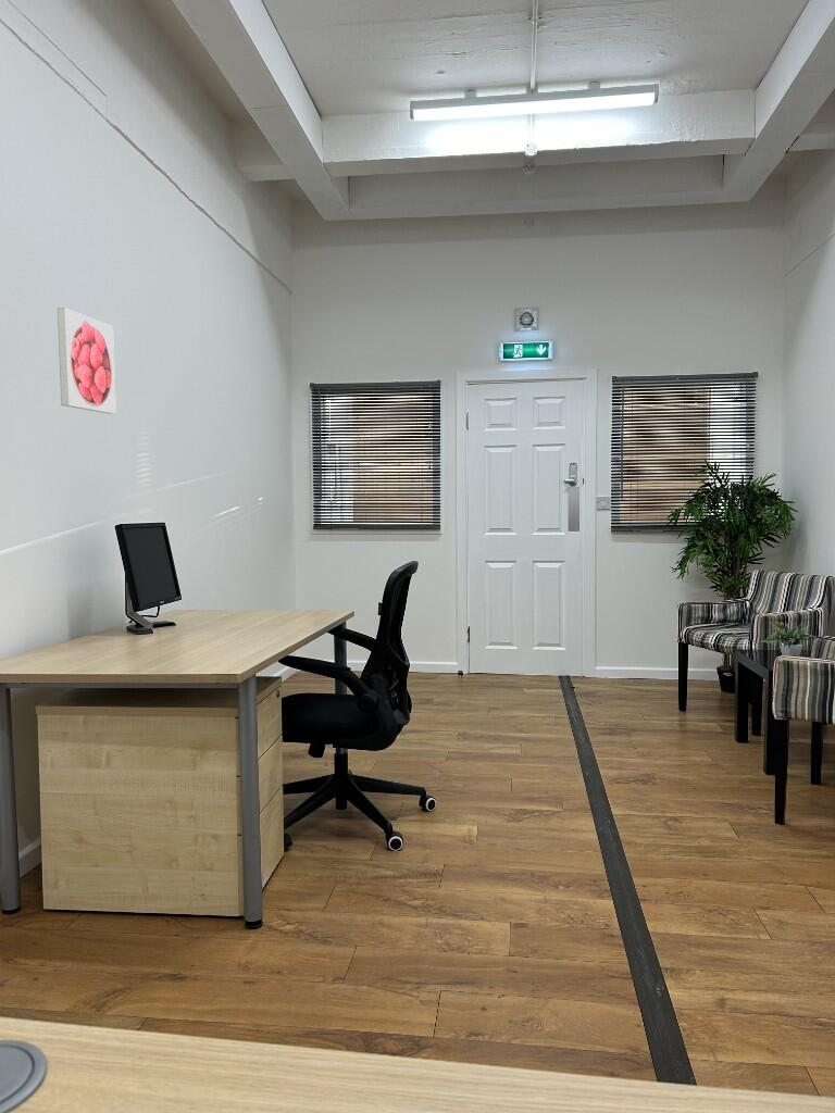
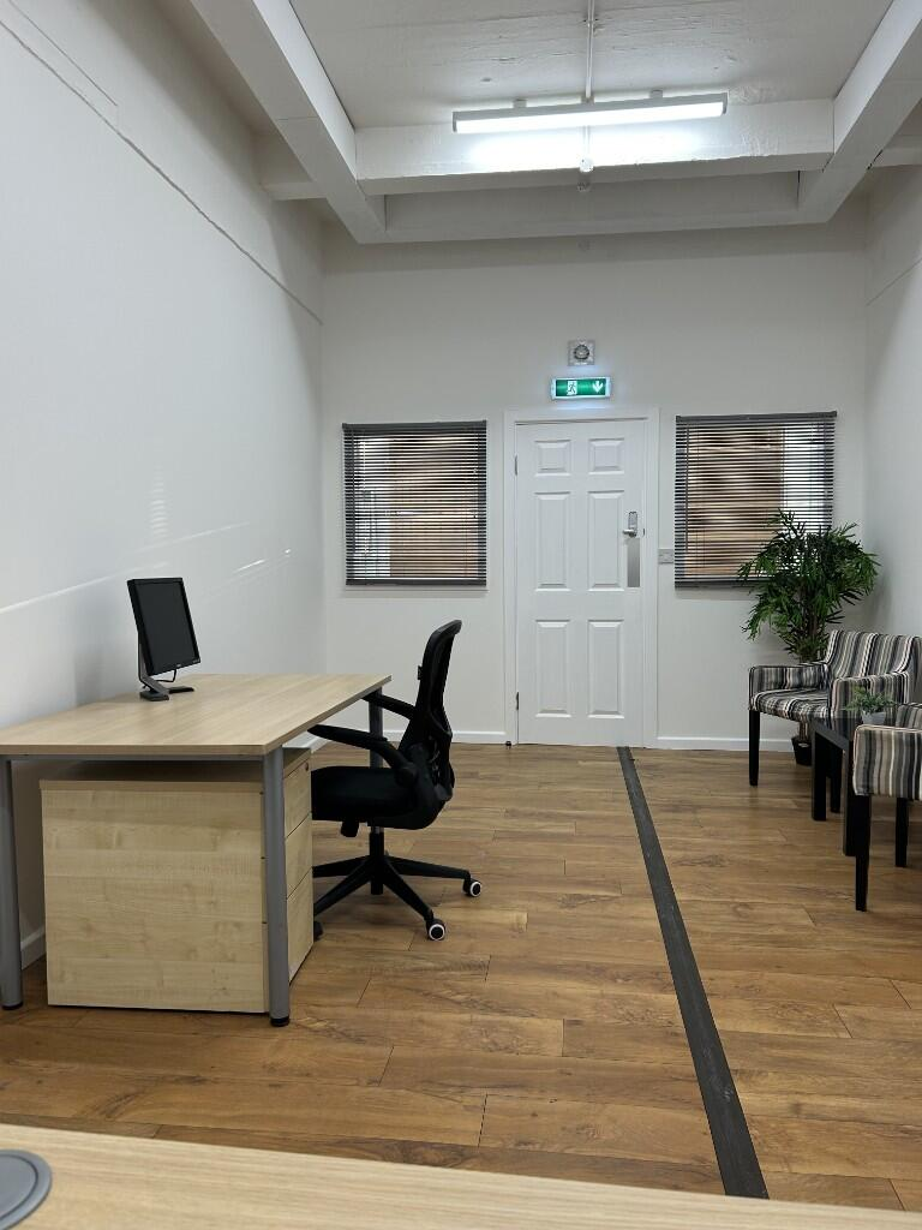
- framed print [57,307,117,415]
